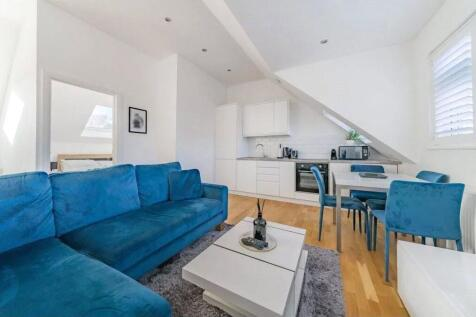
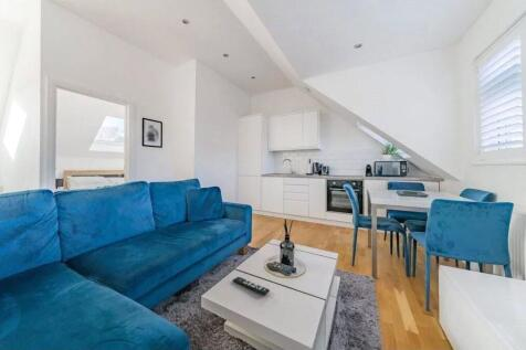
+ remote control [232,276,271,296]
